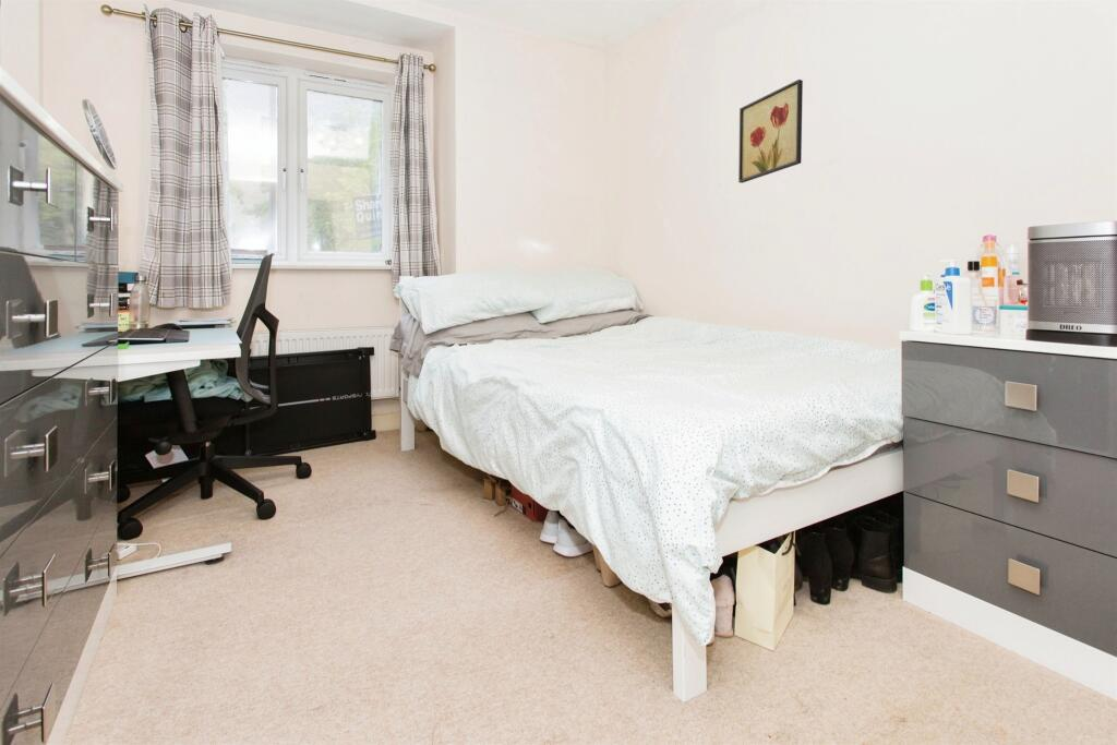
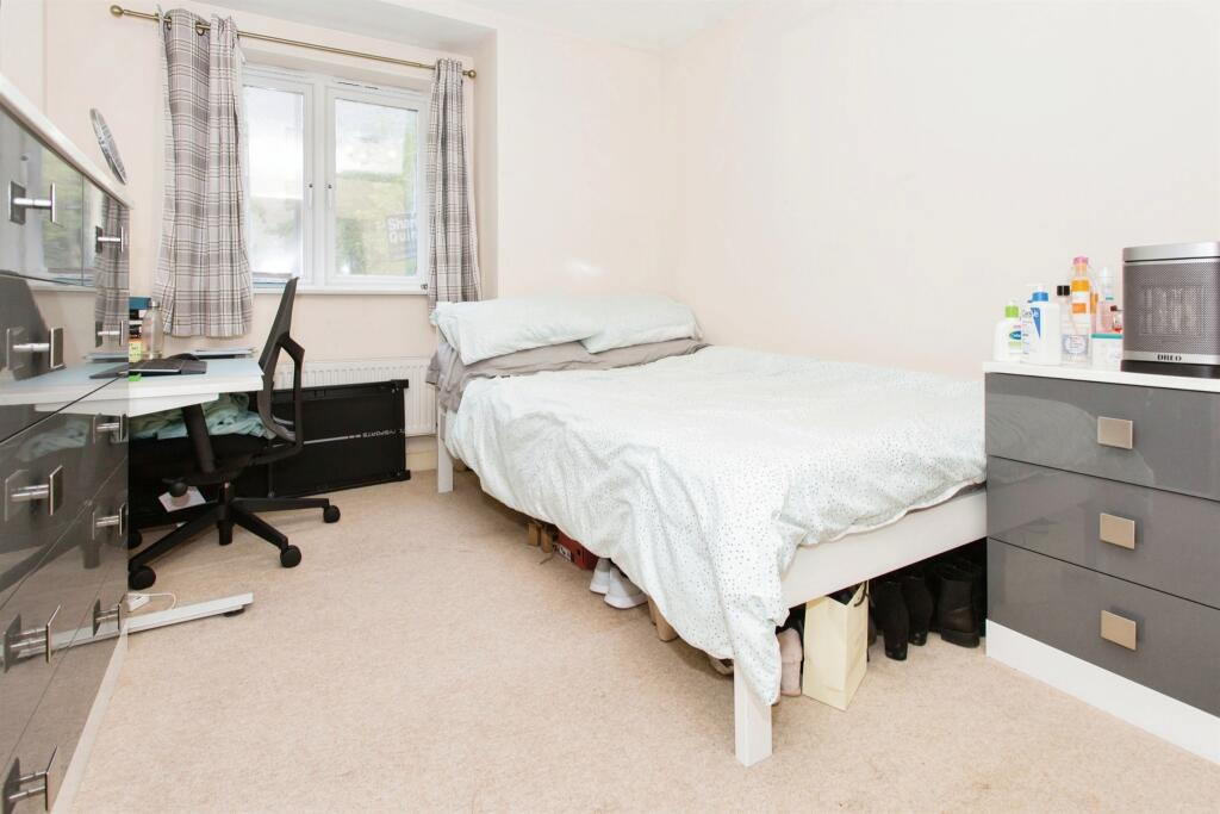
- wall art [737,79,804,184]
